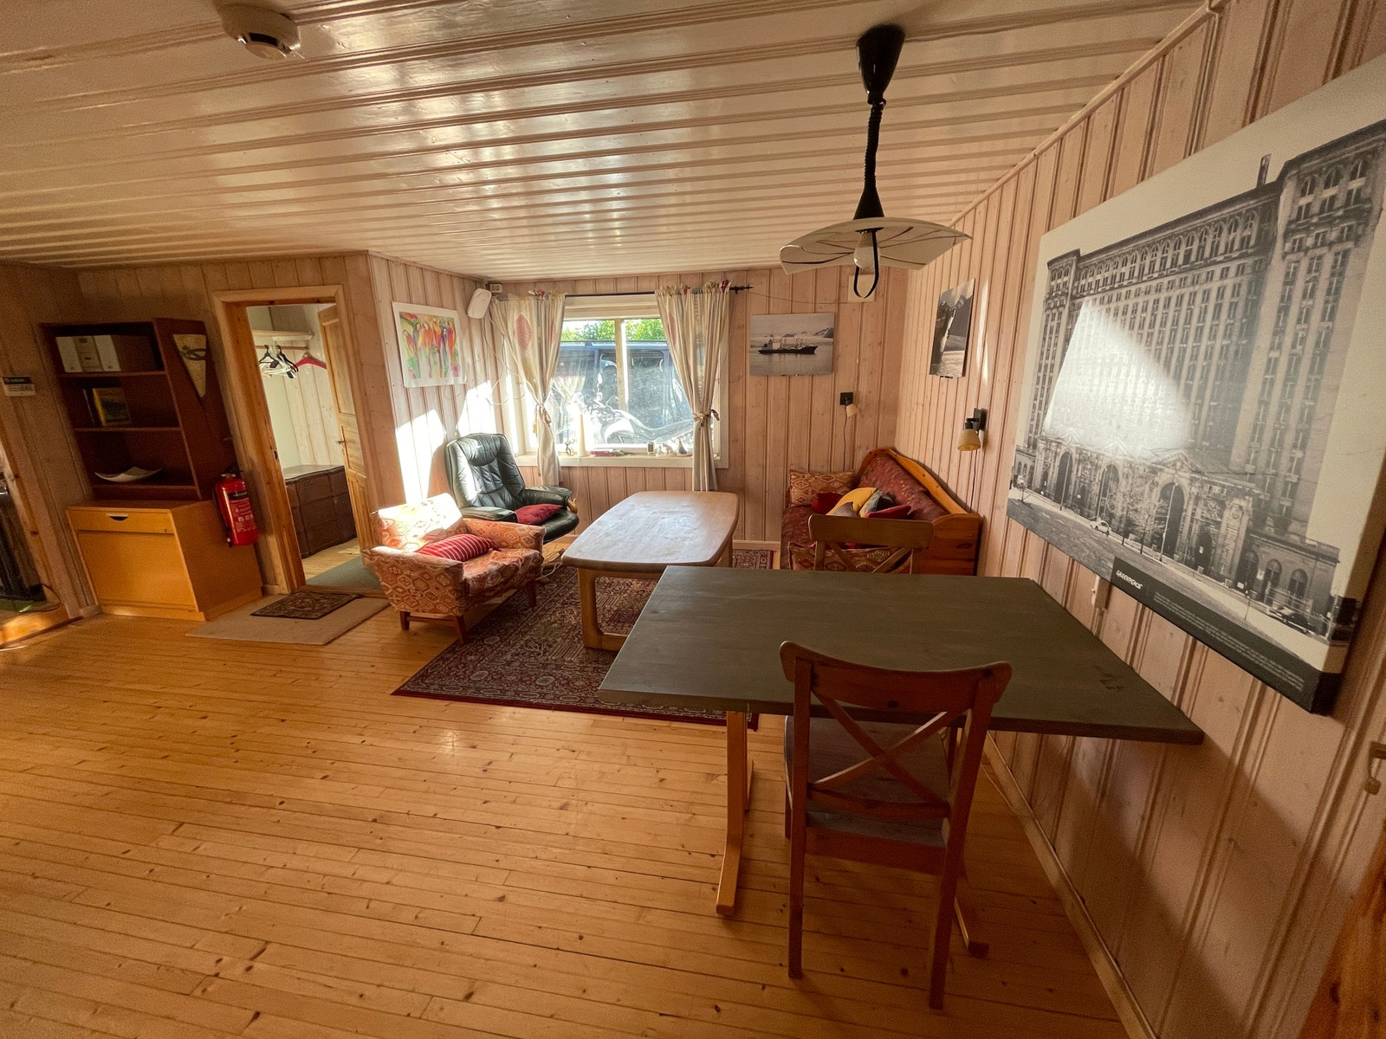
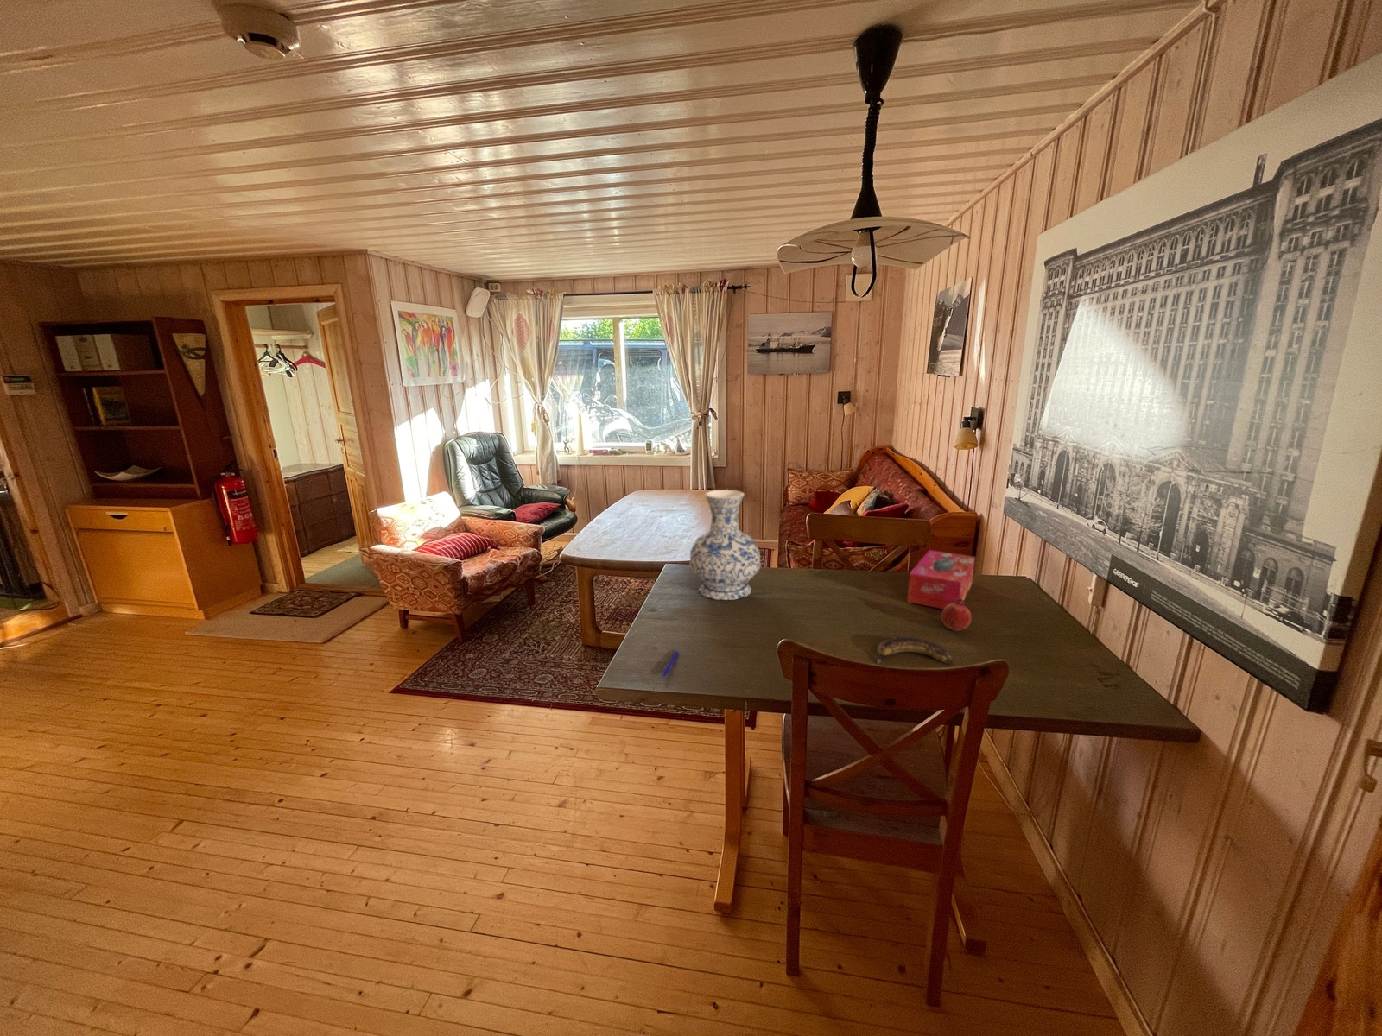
+ fruit [940,599,973,632]
+ banana [876,637,953,665]
+ vase [689,489,762,601]
+ pen [663,650,679,677]
+ tissue box [906,550,976,609]
